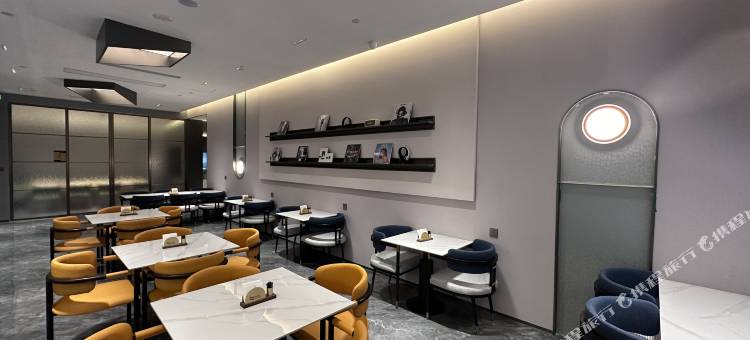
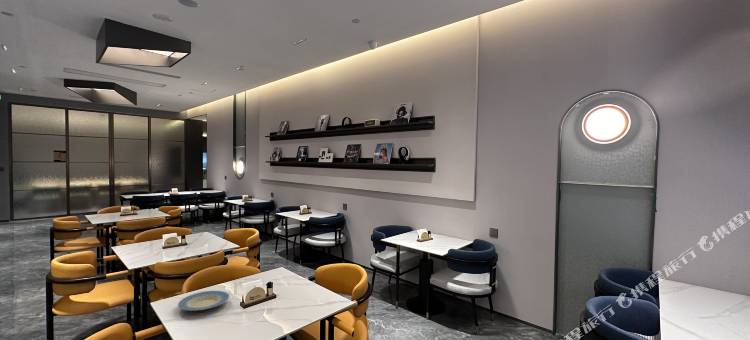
+ plate [177,290,230,311]
